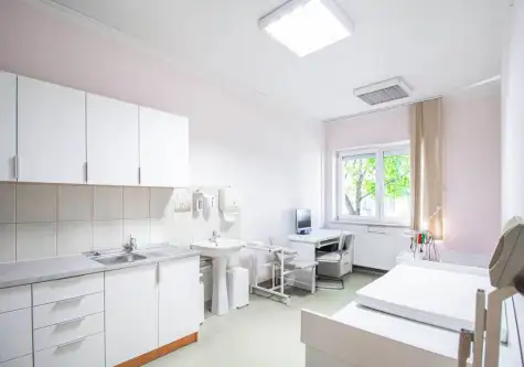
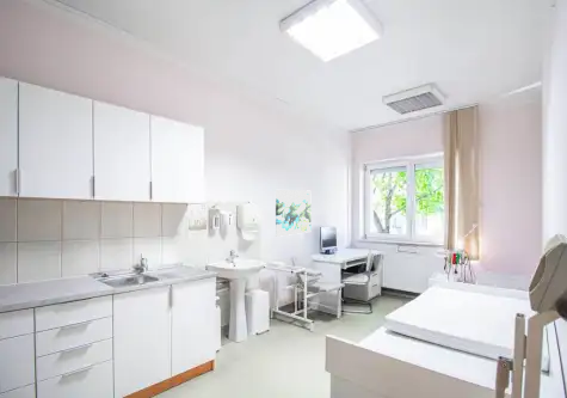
+ wall art [275,189,312,238]
